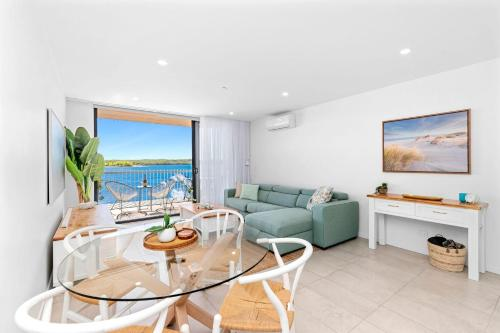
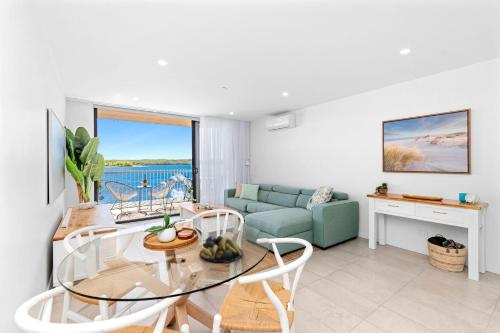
+ fruit bowl [198,235,243,264]
